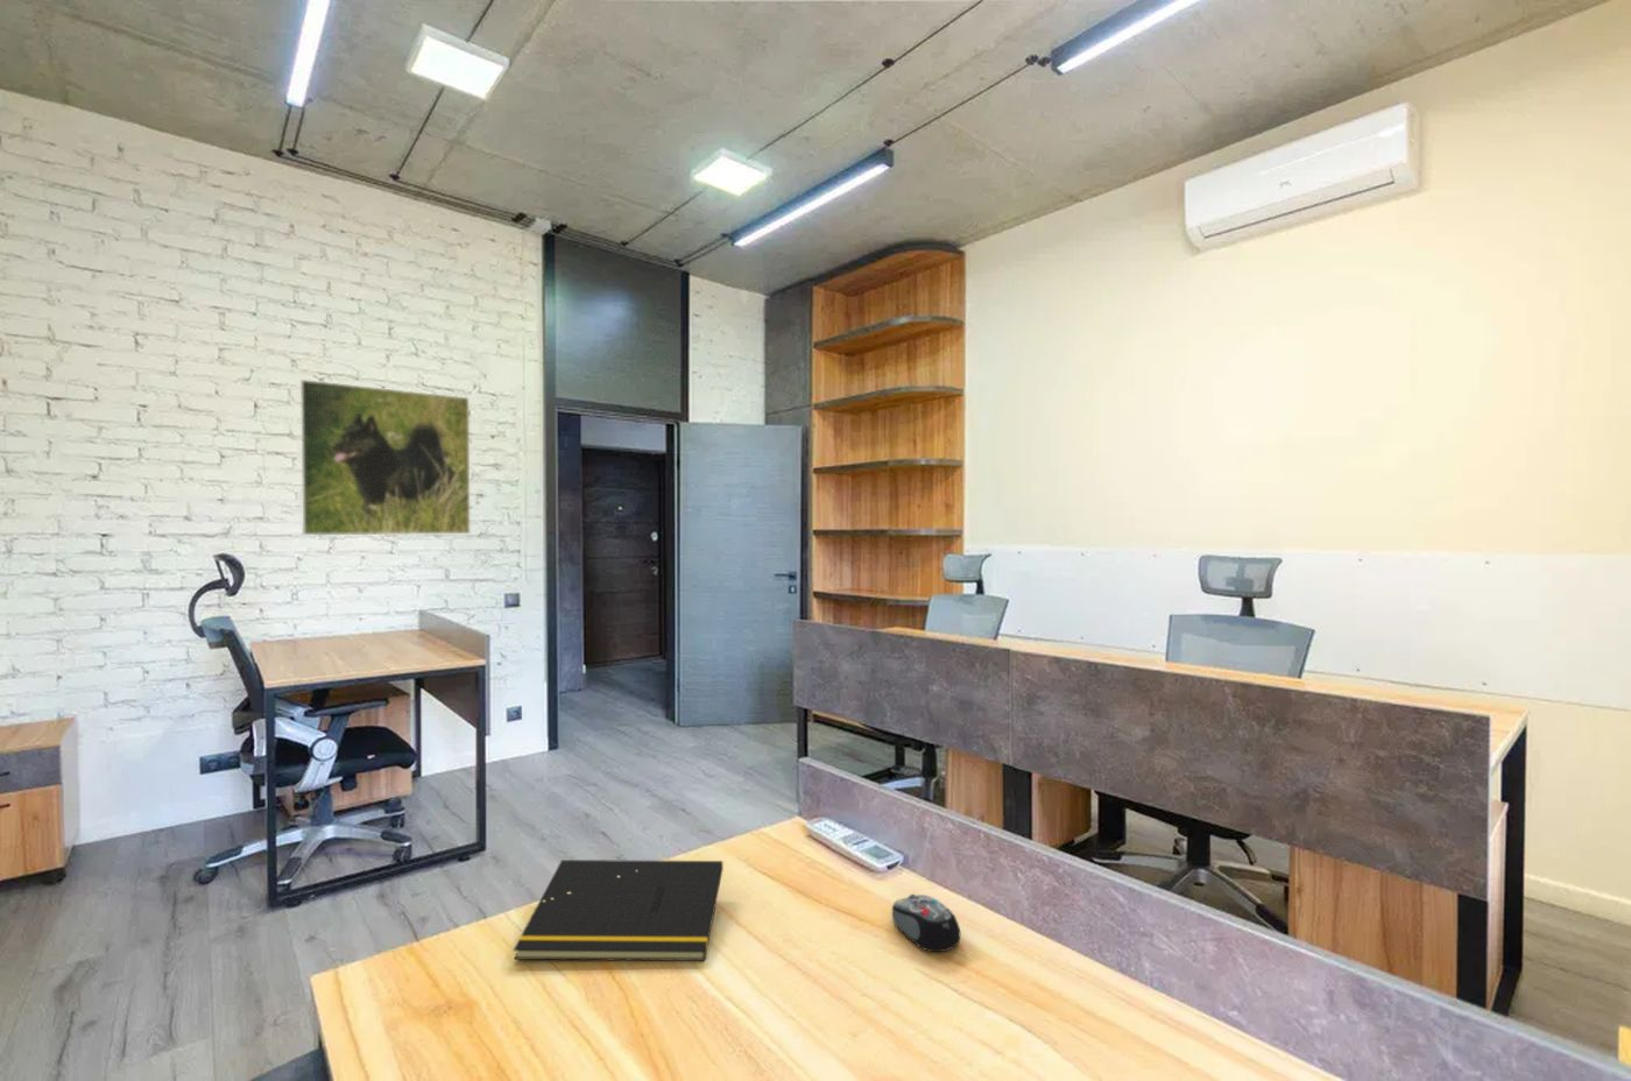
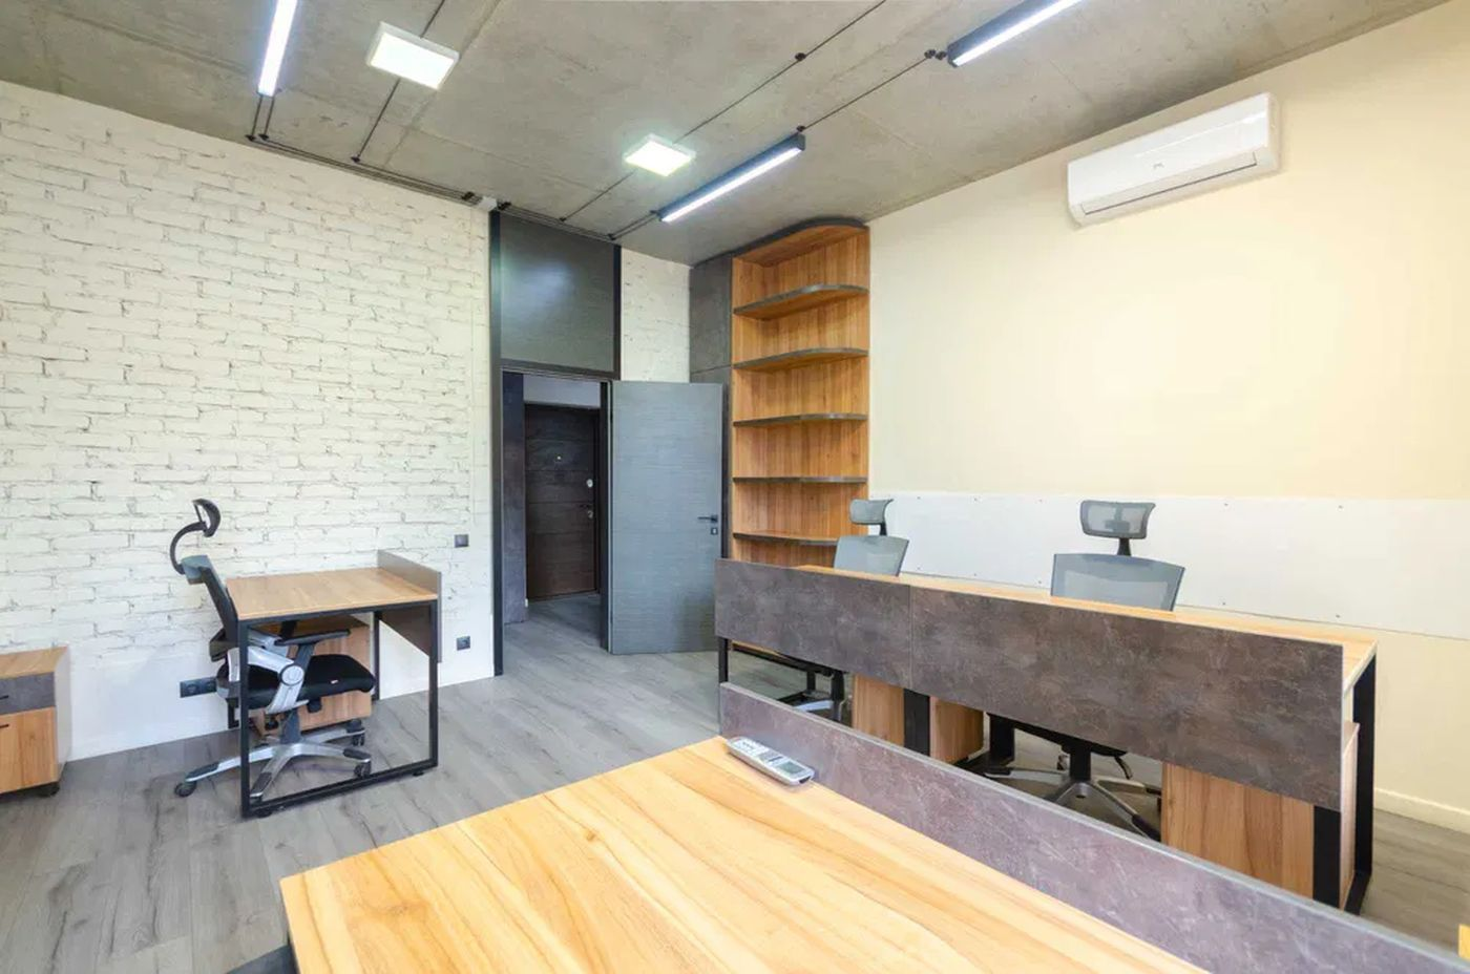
- notepad [513,859,725,963]
- computer mouse [892,894,961,953]
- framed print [299,379,470,536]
